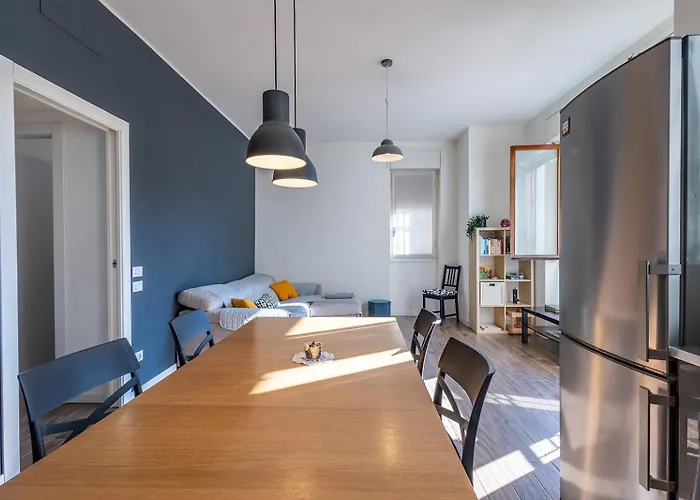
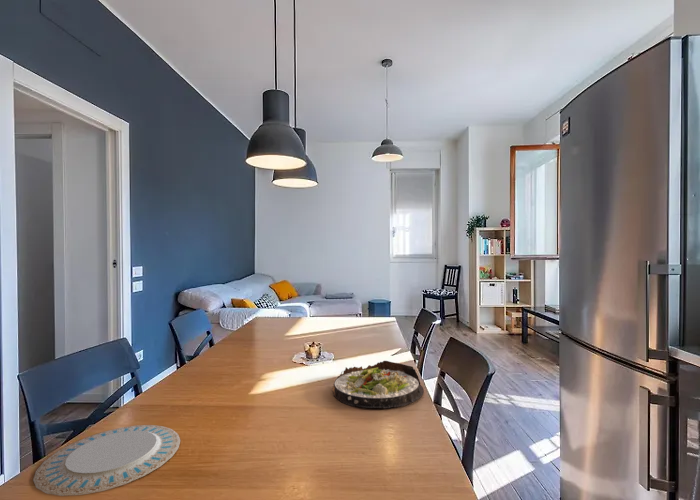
+ salad plate [331,360,425,409]
+ chinaware [32,424,181,497]
